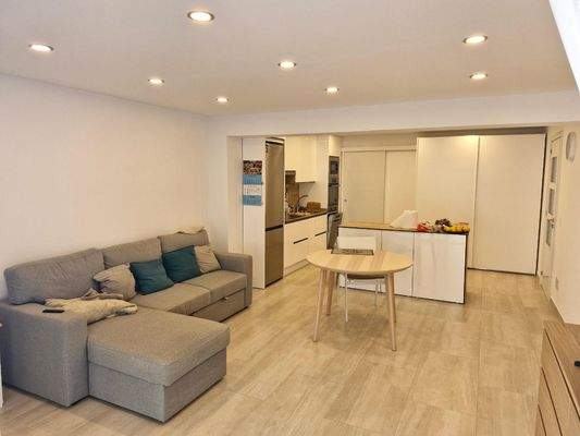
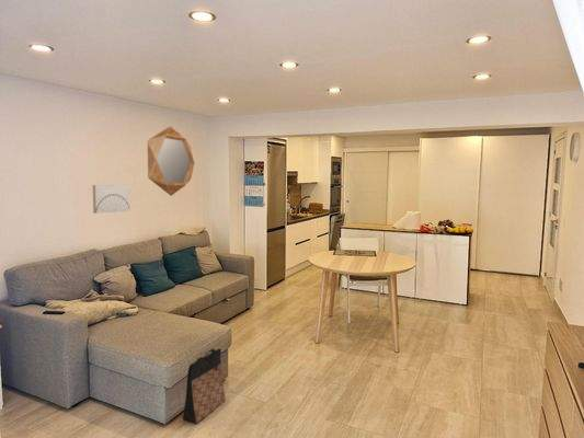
+ home mirror [147,125,195,197]
+ bag [182,347,227,425]
+ wall art [92,184,130,215]
